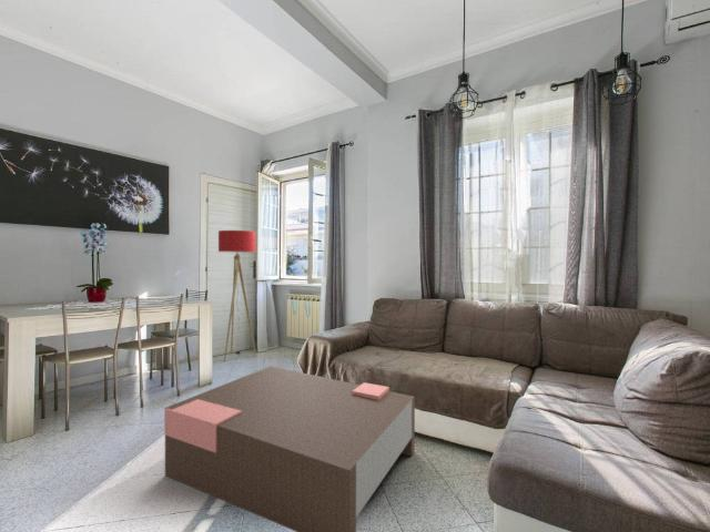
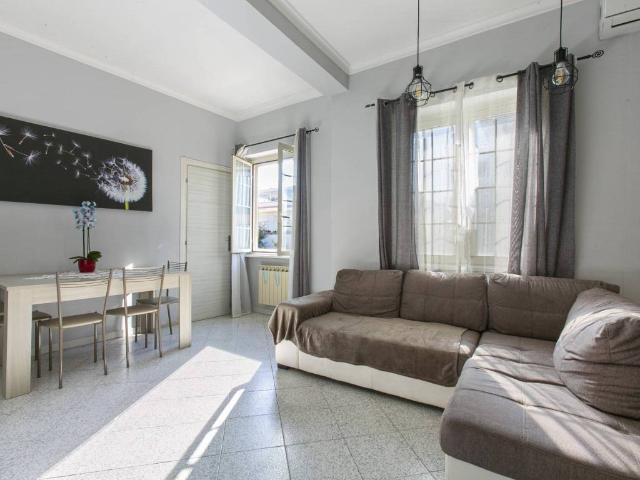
- coffee table [164,366,416,532]
- floor lamp [217,229,257,362]
